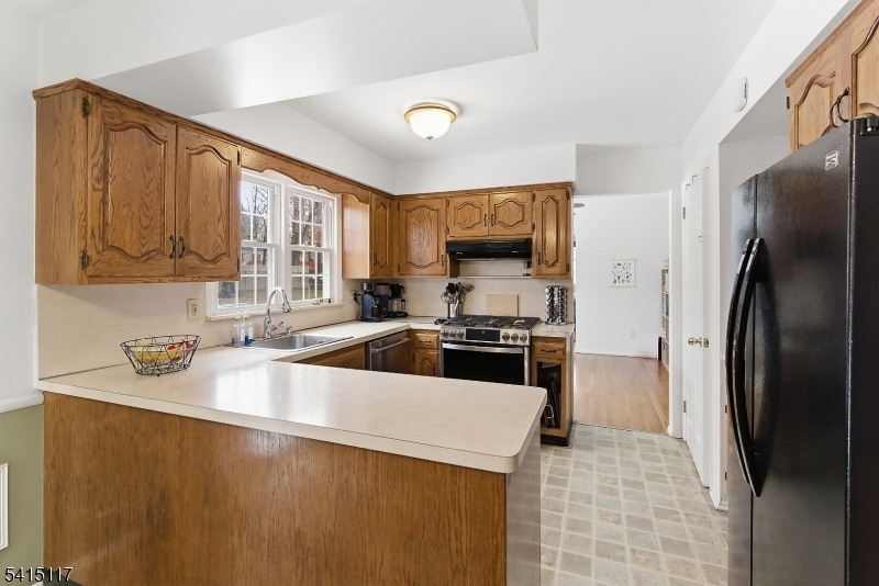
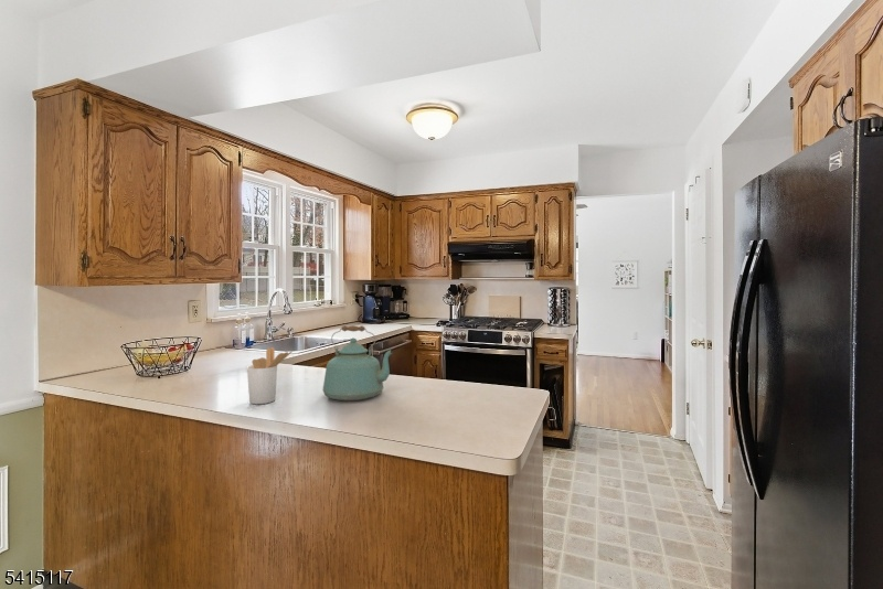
+ kettle [321,324,394,401]
+ utensil holder [246,346,294,405]
